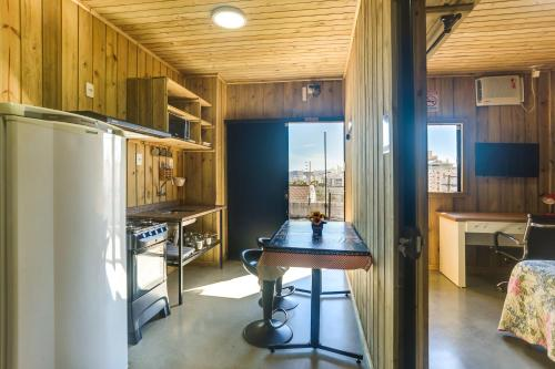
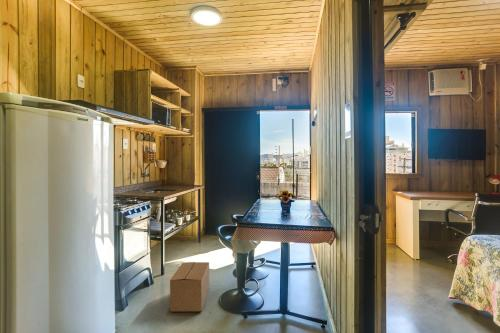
+ cardboard box [169,261,210,313]
